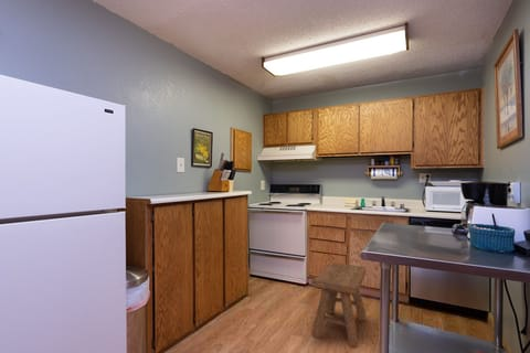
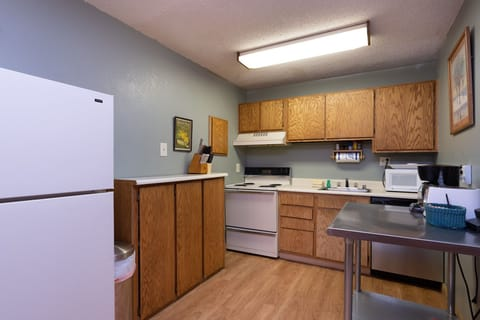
- stool [310,260,368,350]
